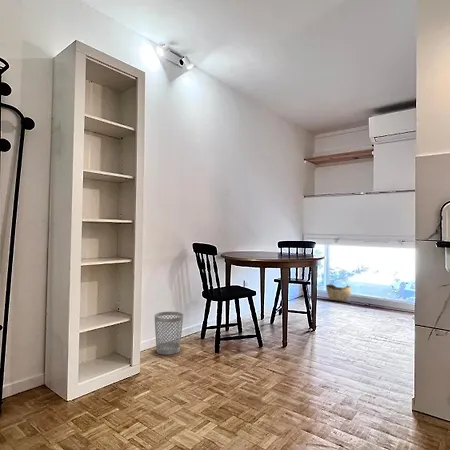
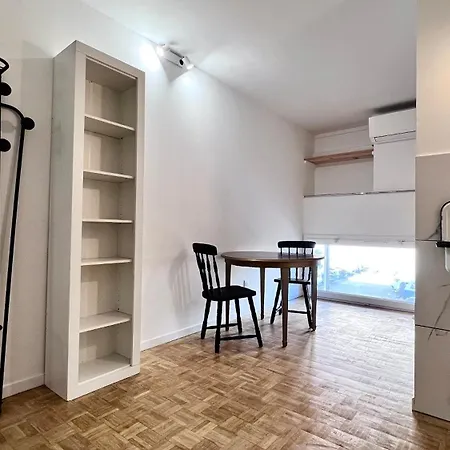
- basket [325,277,352,303]
- wastebasket [153,311,184,356]
